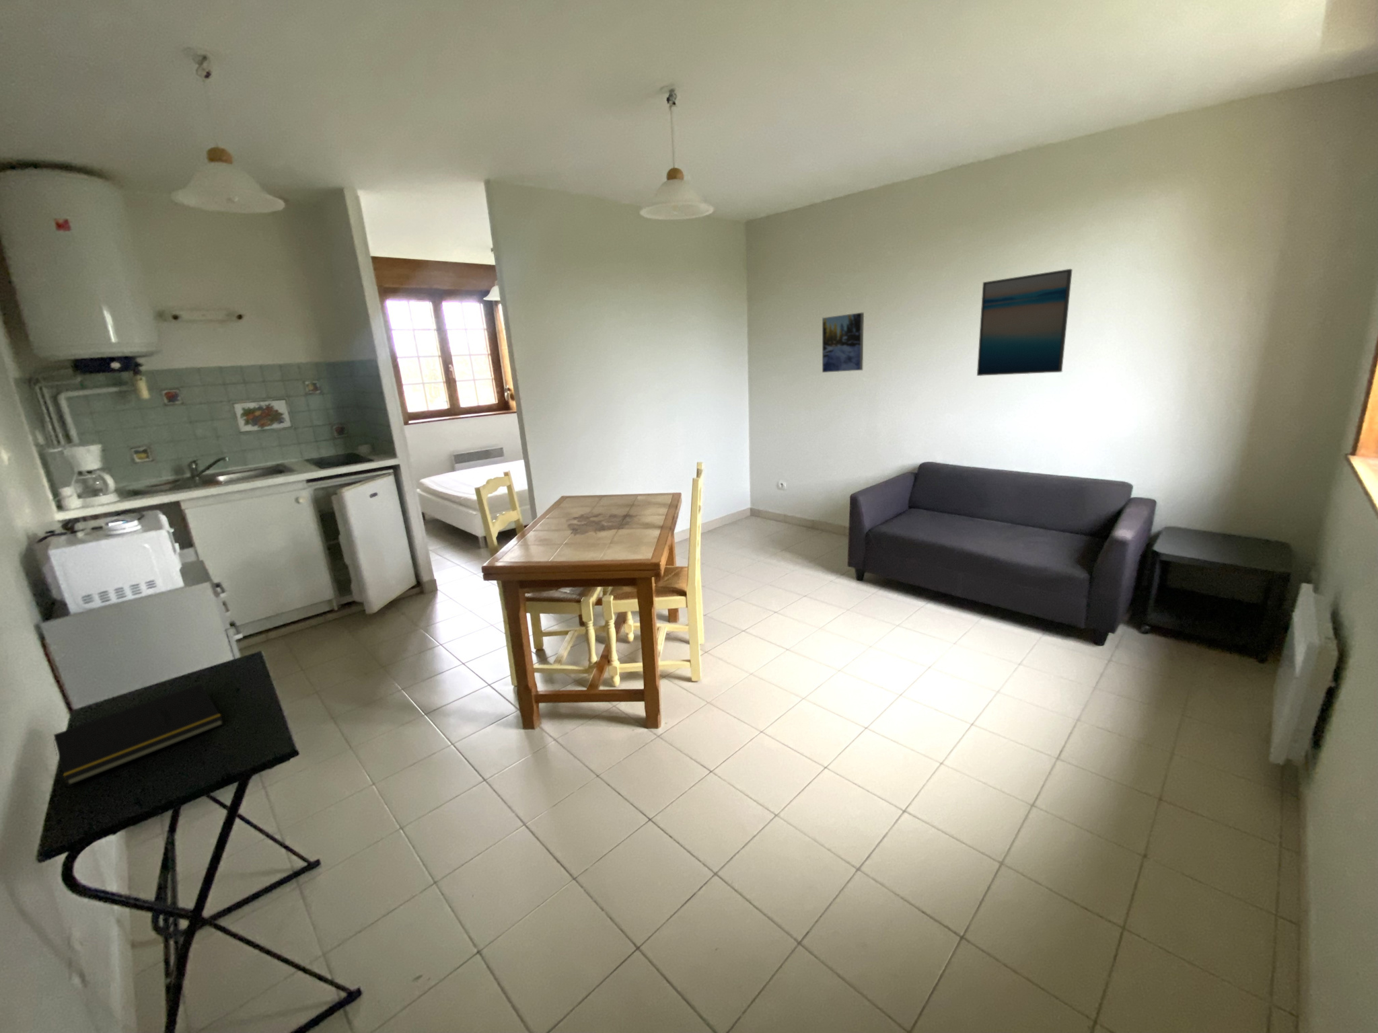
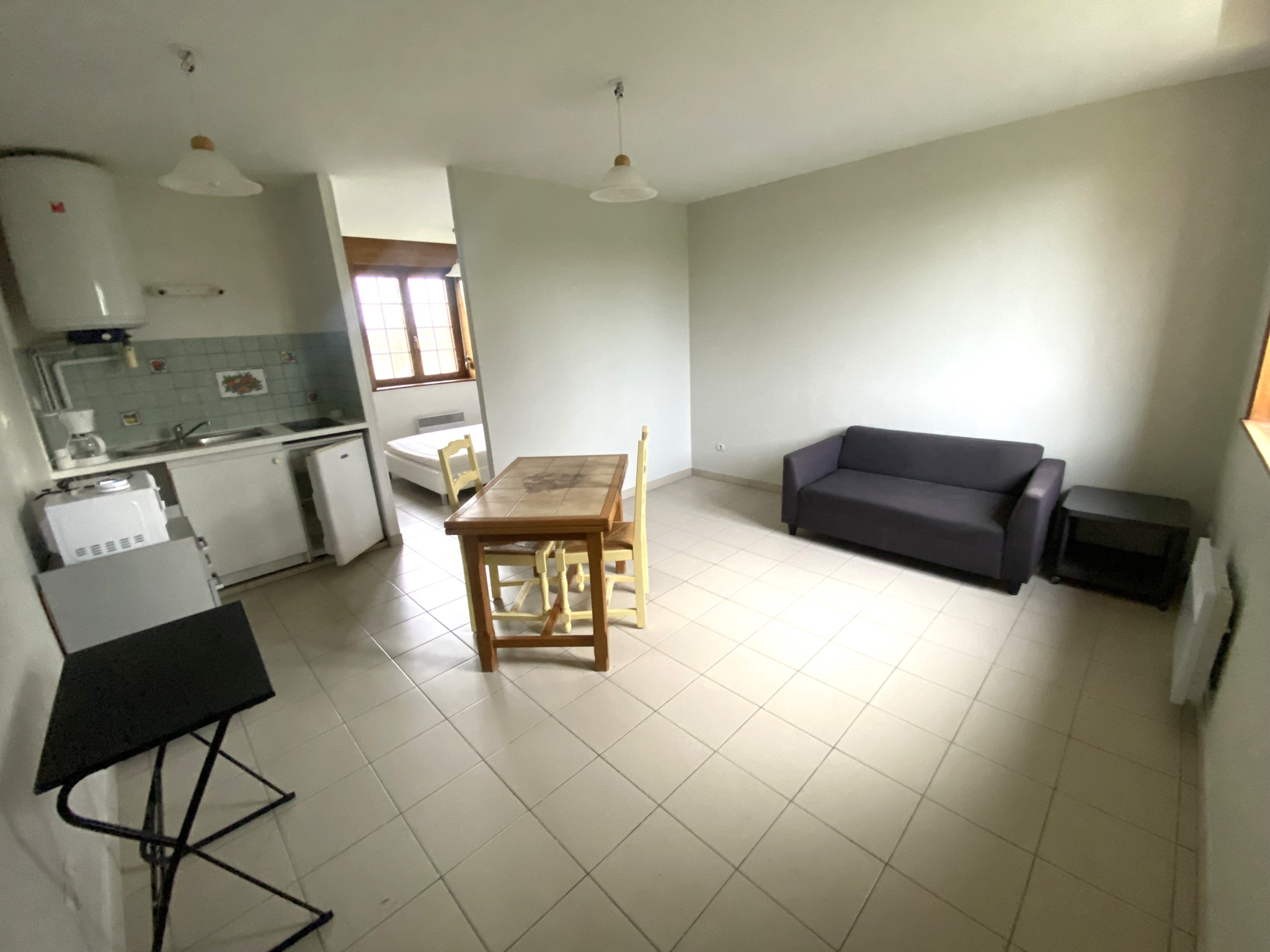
- wall art [977,268,1073,377]
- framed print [821,313,865,373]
- notepad [52,684,224,787]
